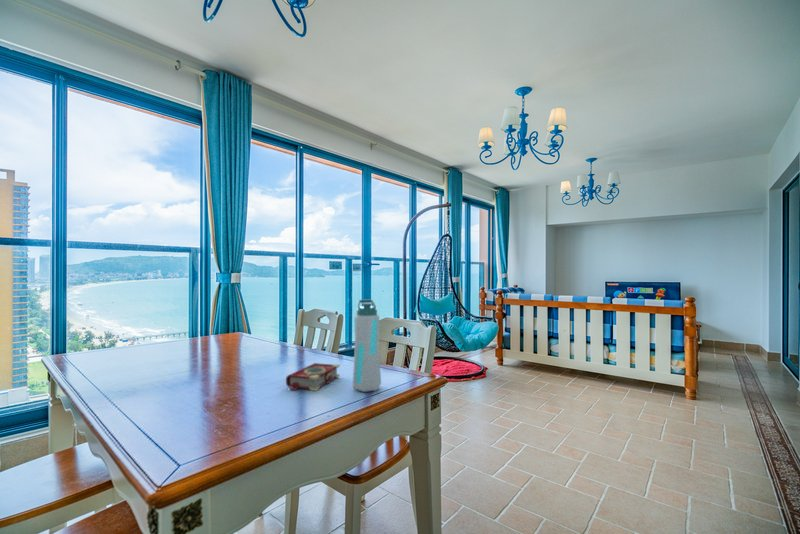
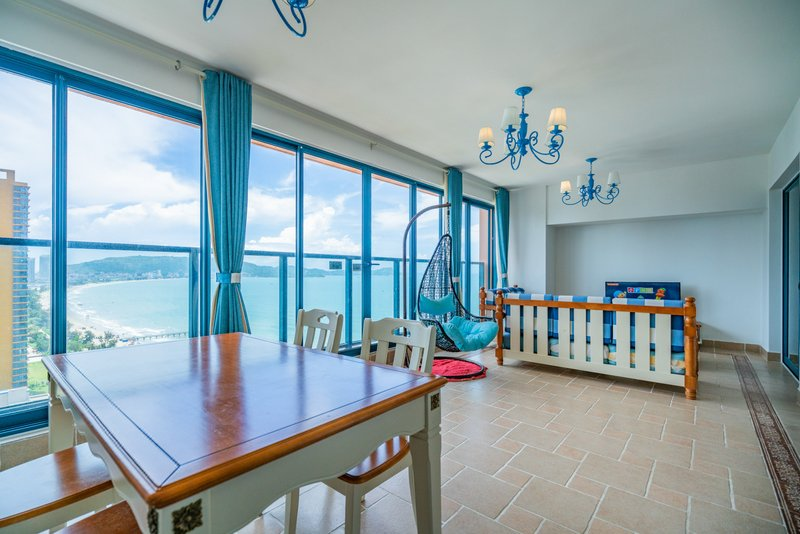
- water bottle [352,299,382,393]
- book [285,362,341,392]
